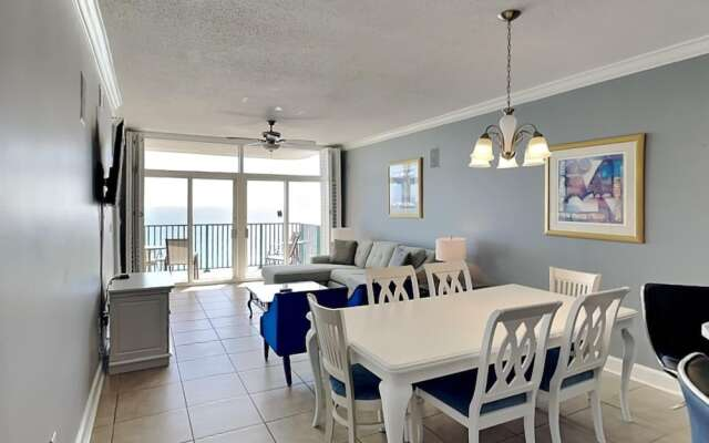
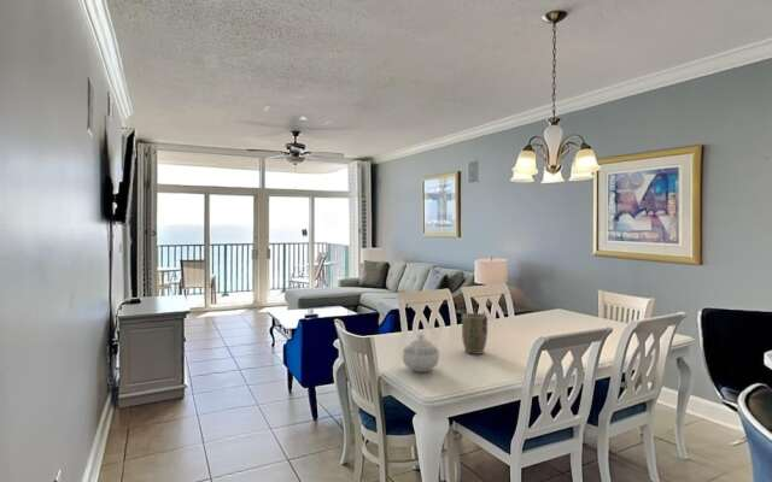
+ plant pot [461,312,489,355]
+ teapot [400,333,440,374]
